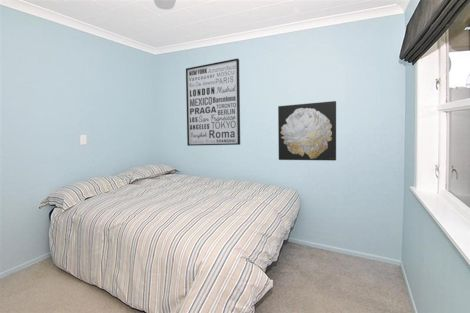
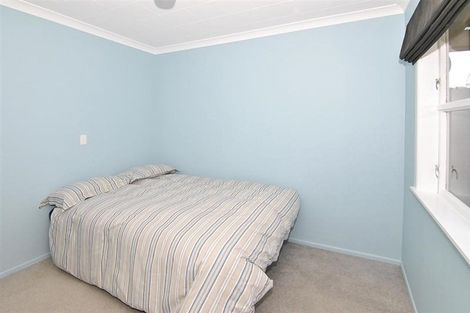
- wall art [185,57,241,147]
- wall art [277,100,337,162]
